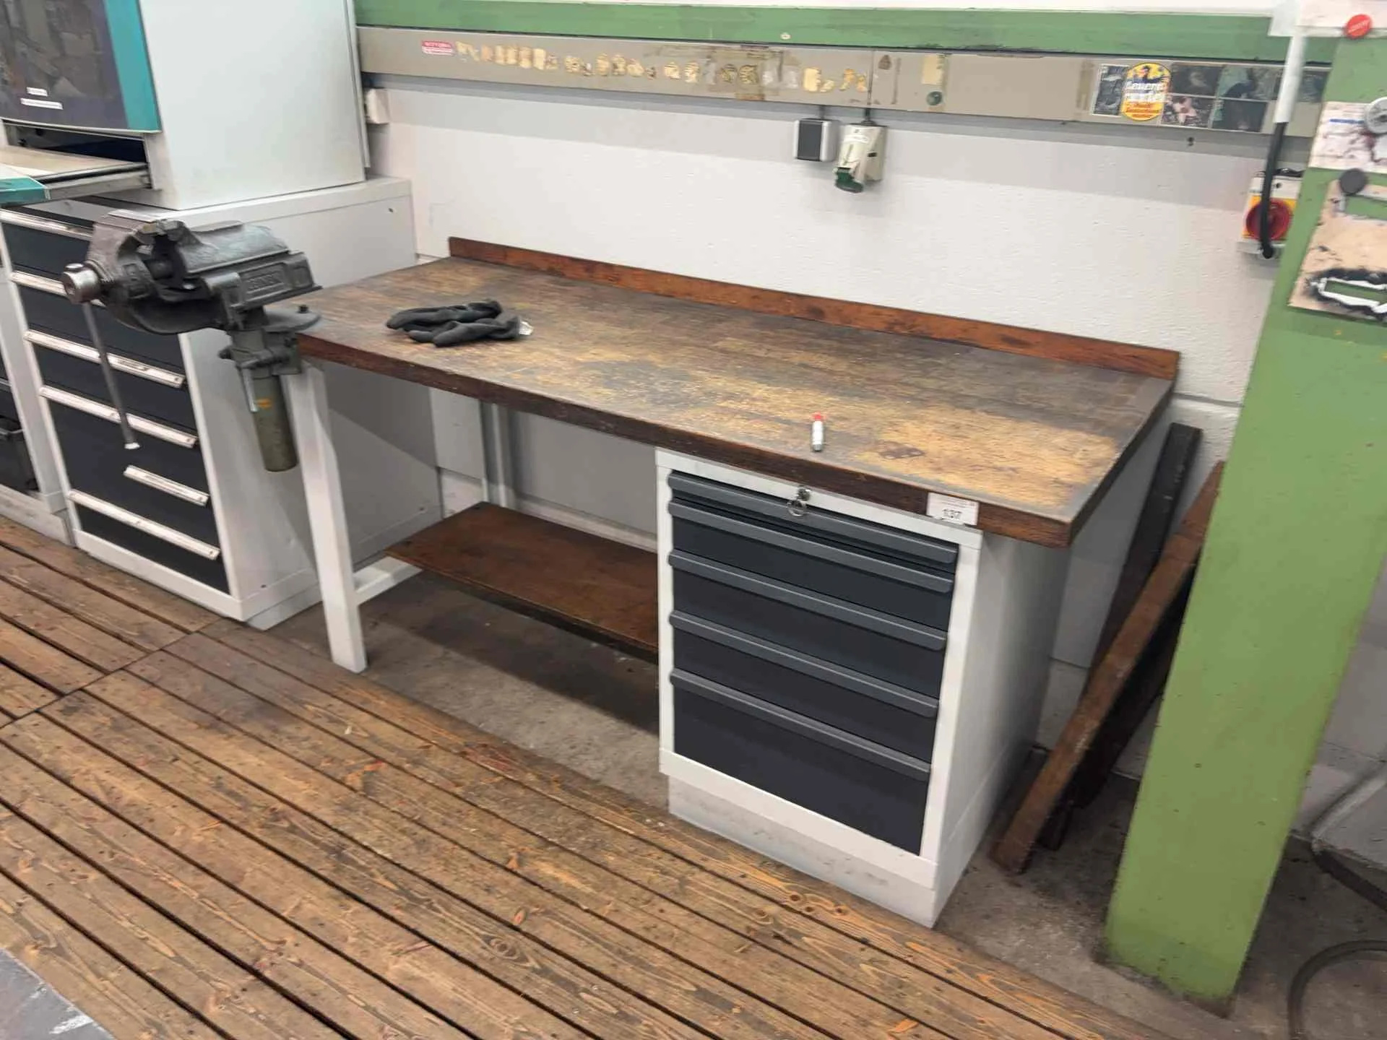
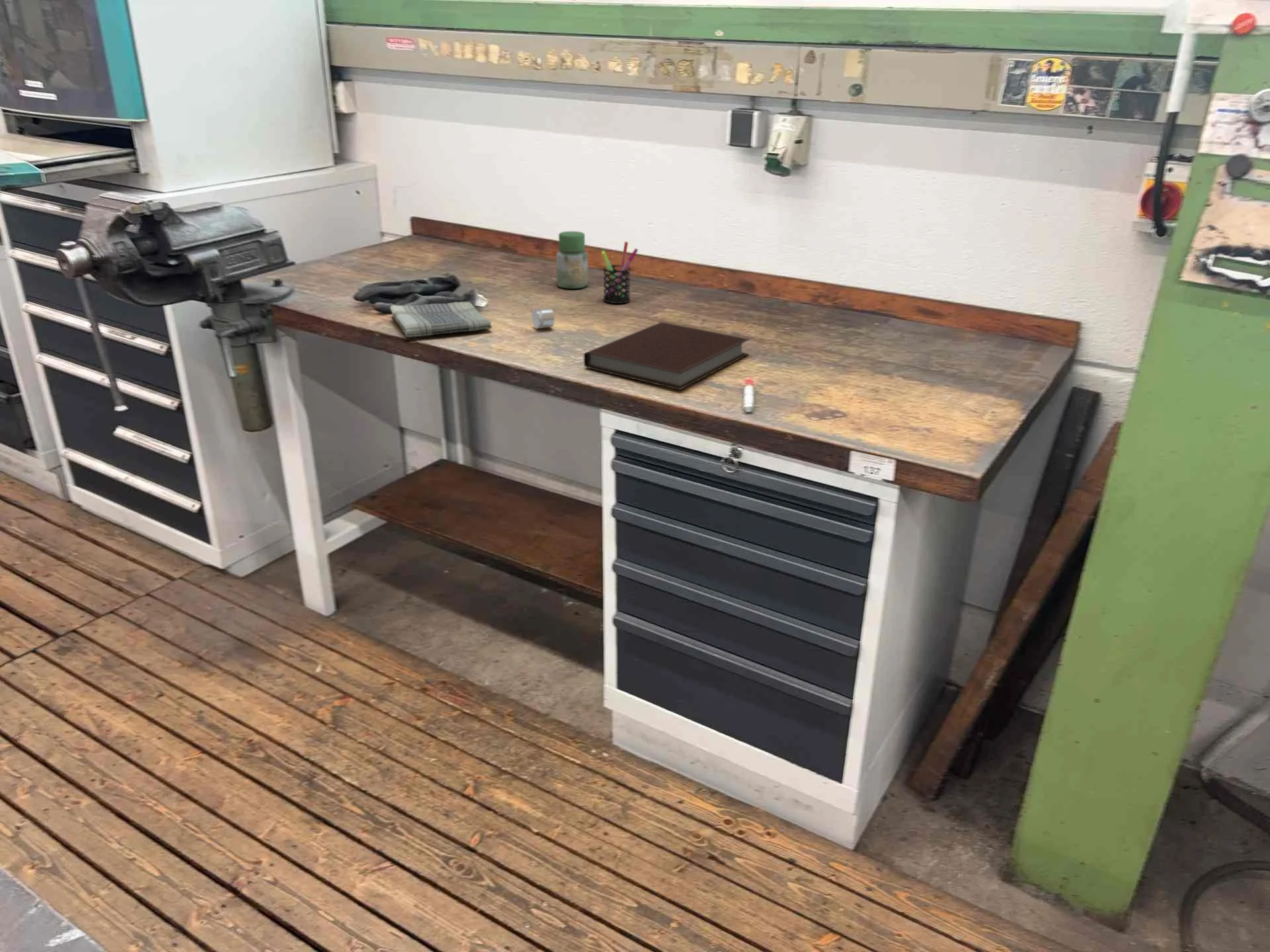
+ dish towel [390,301,493,338]
+ notebook [583,321,751,391]
+ tape roll [531,307,555,329]
+ jar [556,231,589,289]
+ pen holder [601,241,639,304]
